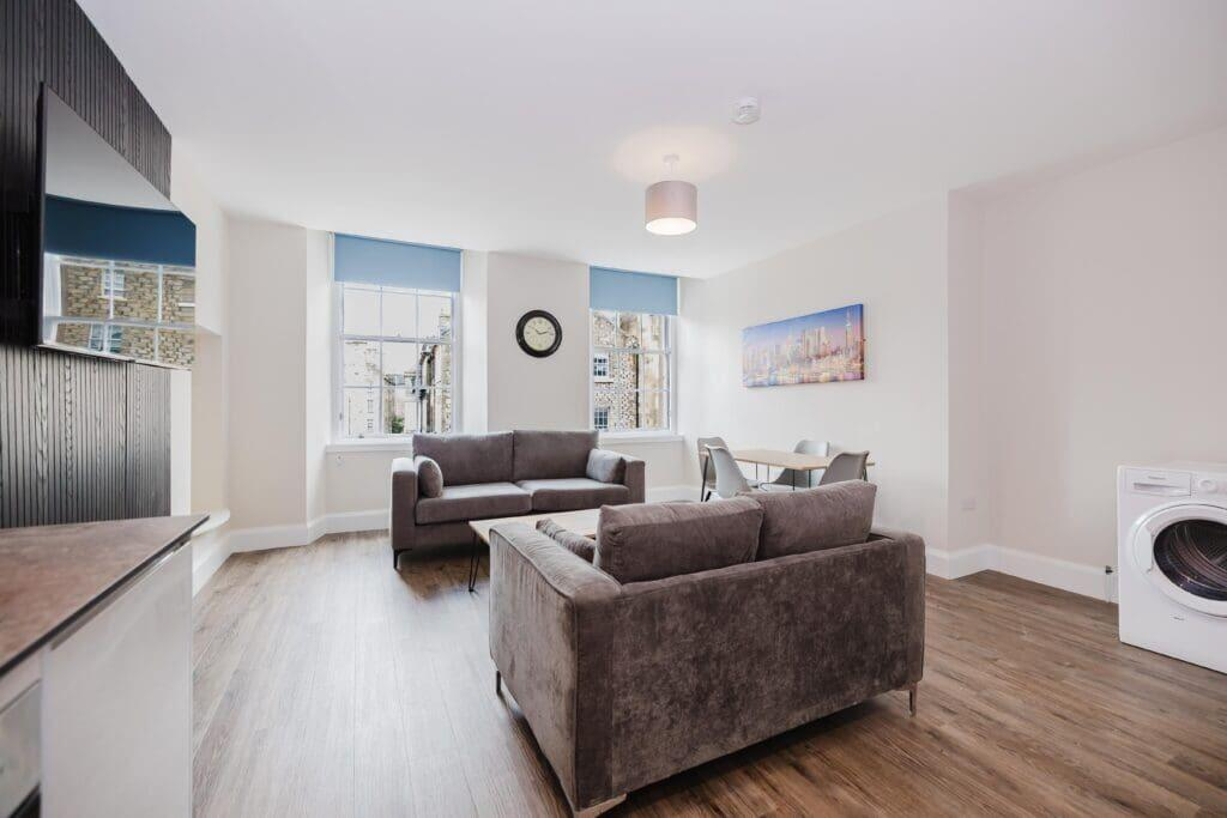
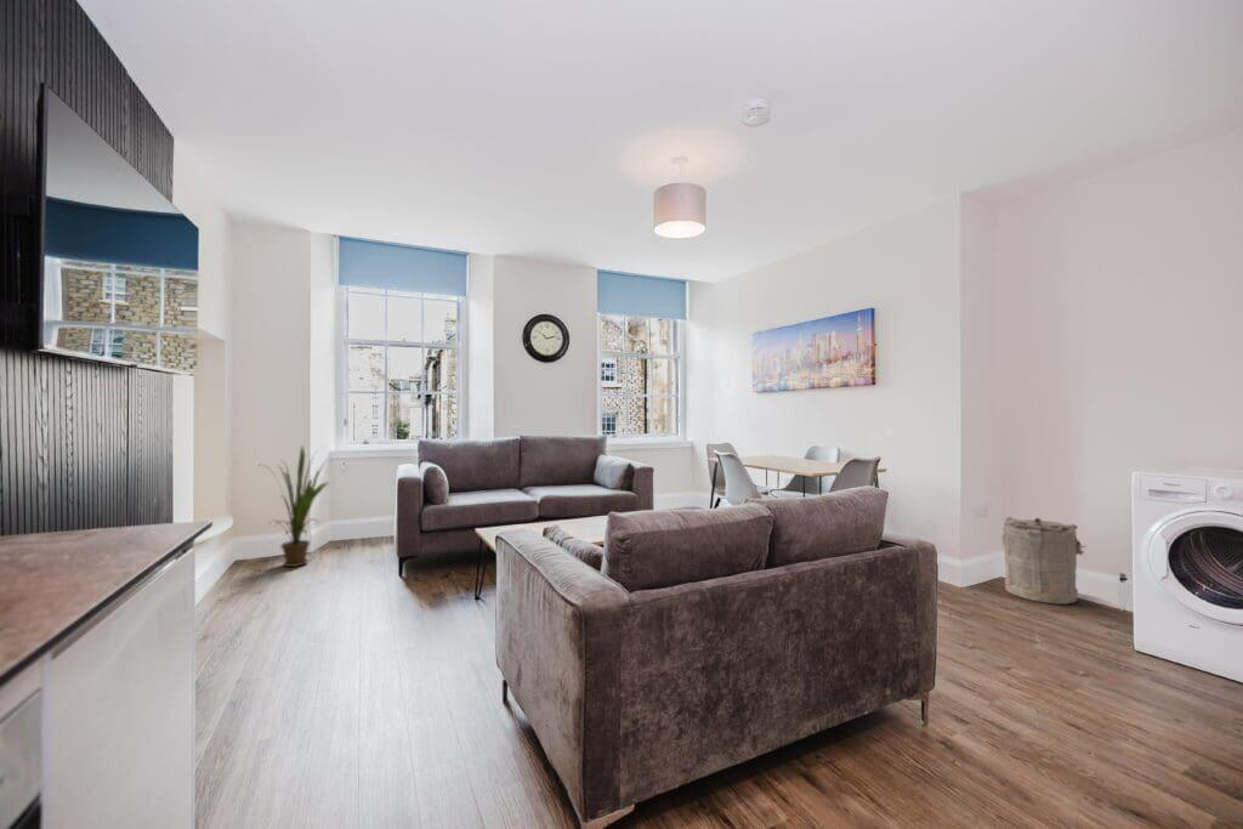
+ laundry hamper [1001,516,1085,606]
+ house plant [260,445,330,568]
